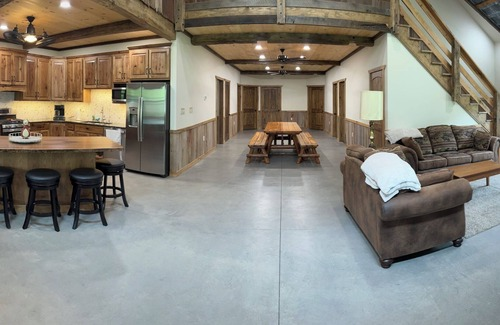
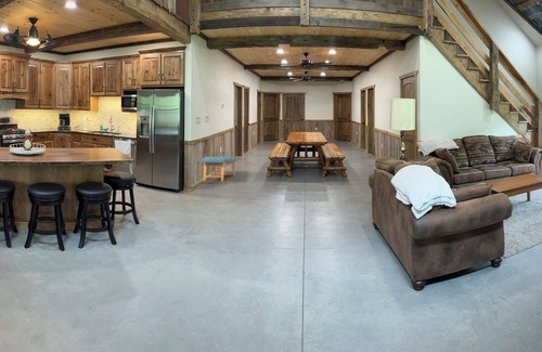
+ bench [201,156,237,182]
